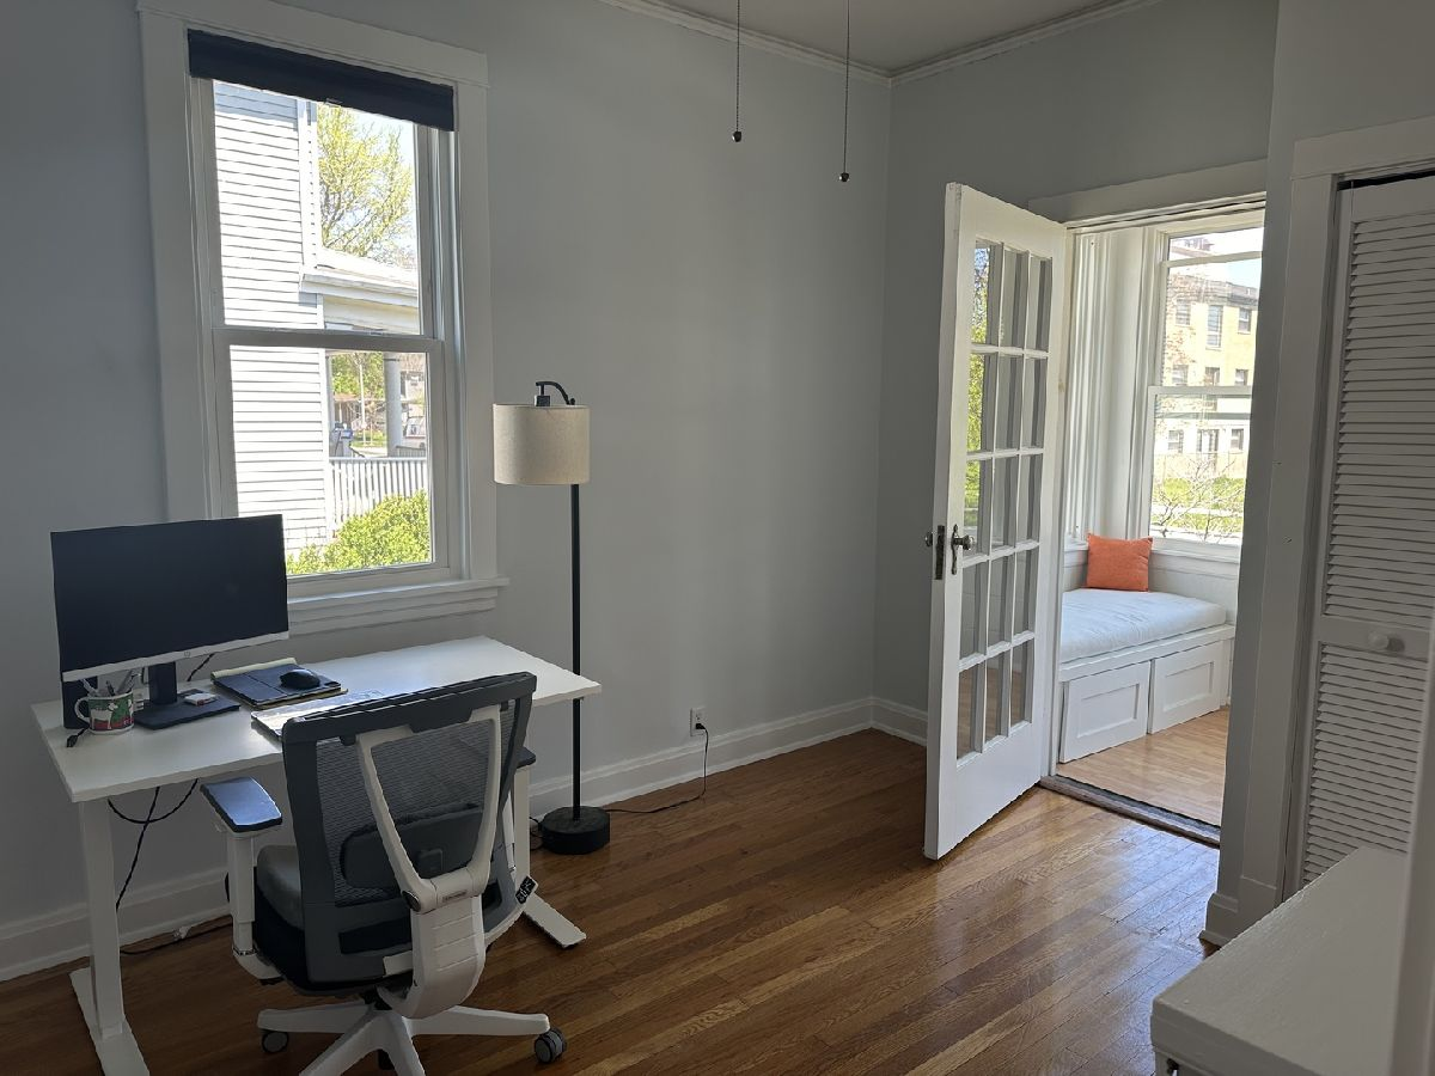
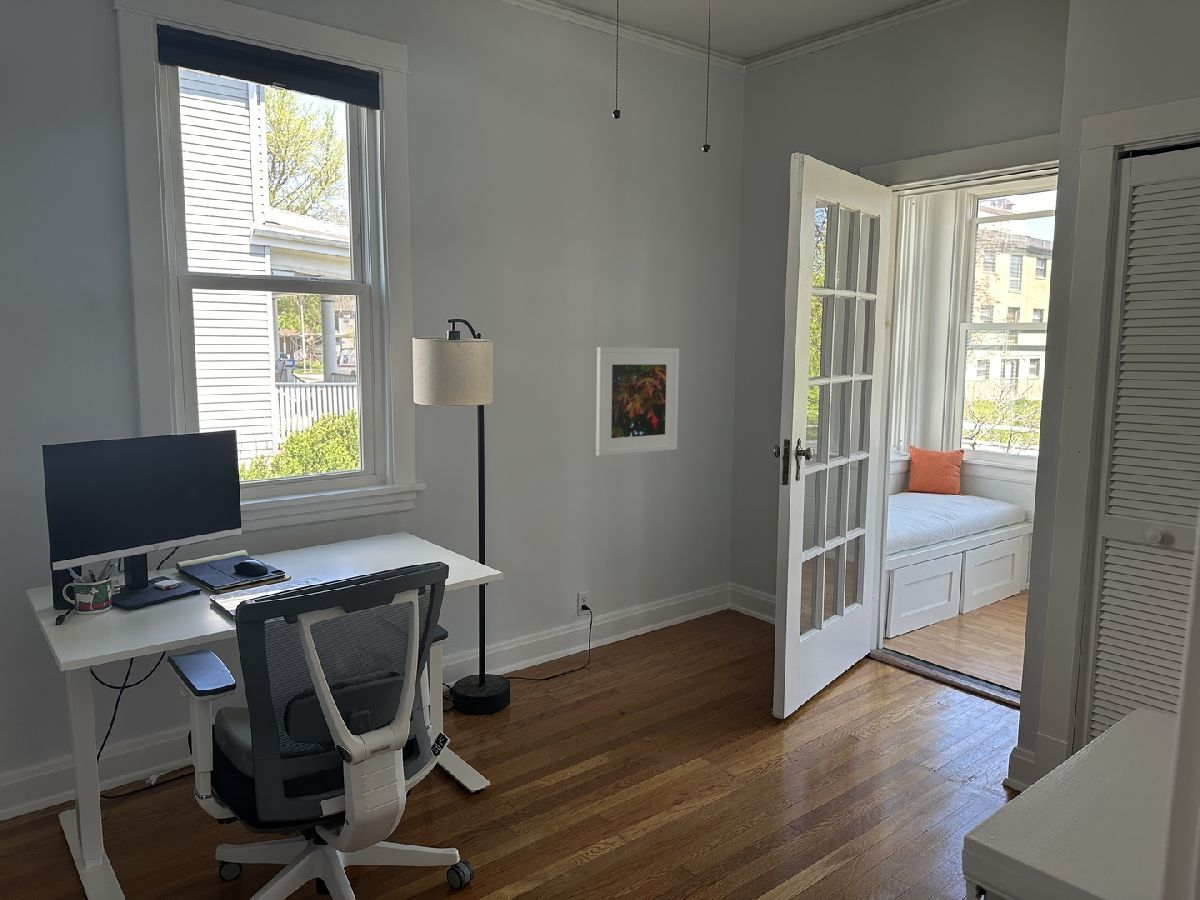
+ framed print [595,346,680,457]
